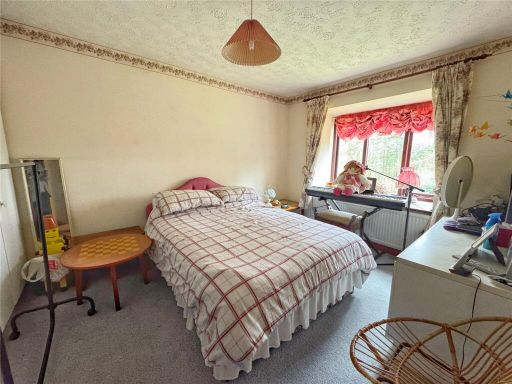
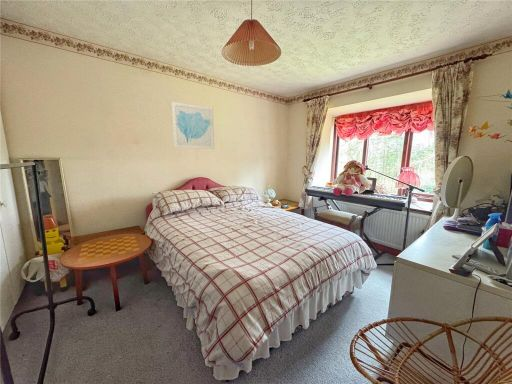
+ wall art [170,101,215,150]
